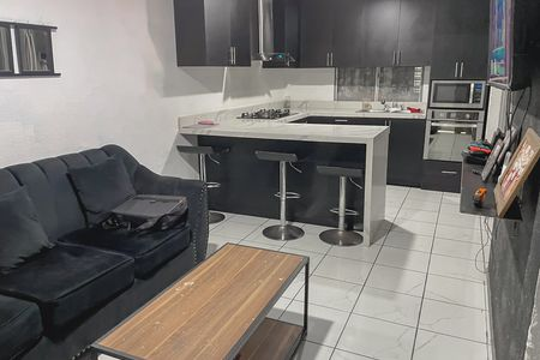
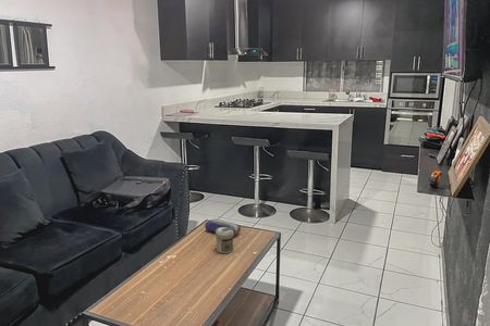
+ pencil case [204,218,242,238]
+ jar [215,227,234,254]
